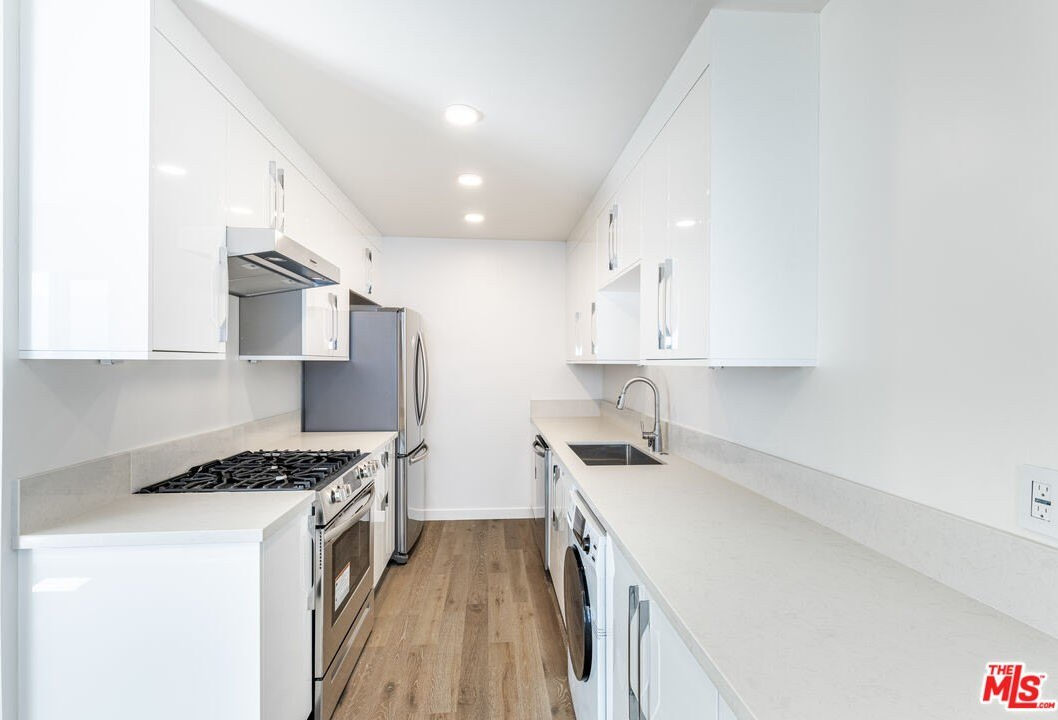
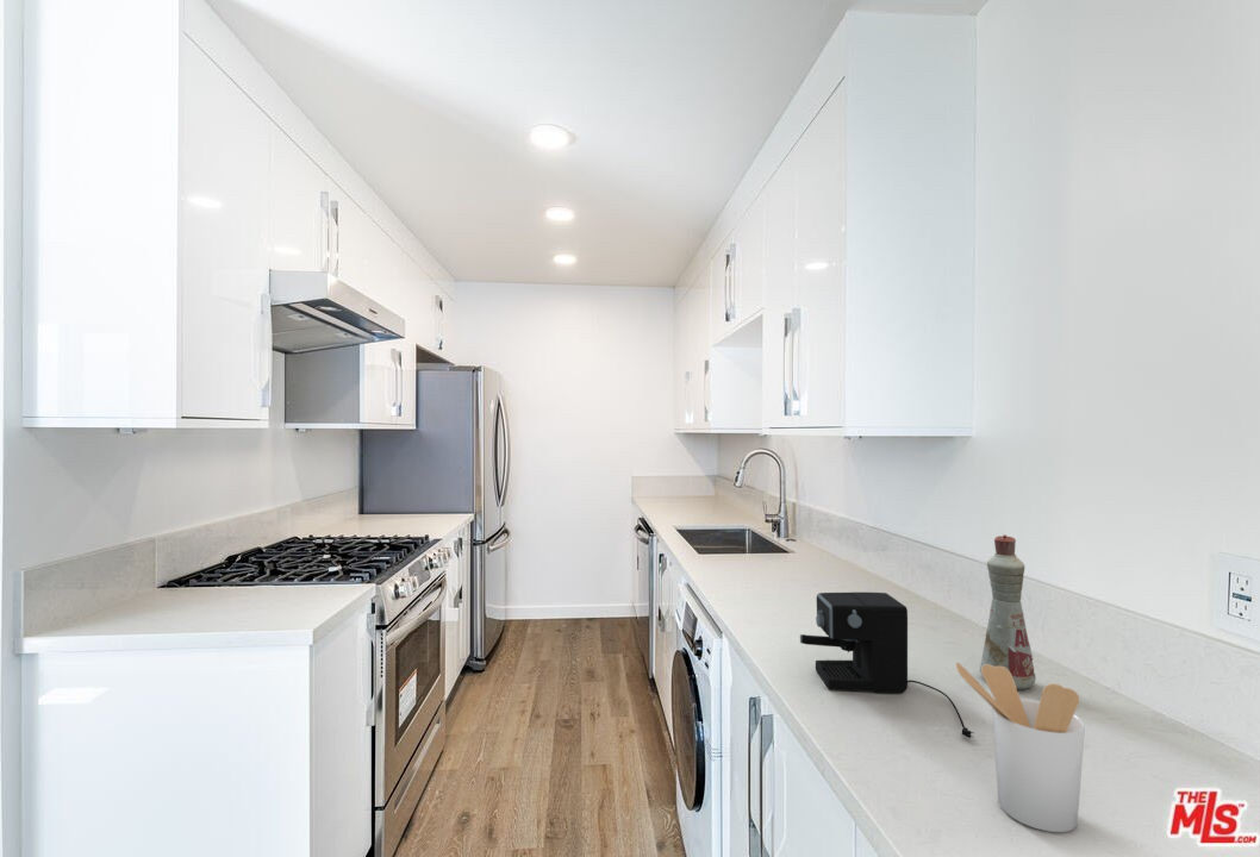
+ bottle [979,533,1036,690]
+ coffee maker [799,592,975,739]
+ utensil holder [955,662,1086,833]
